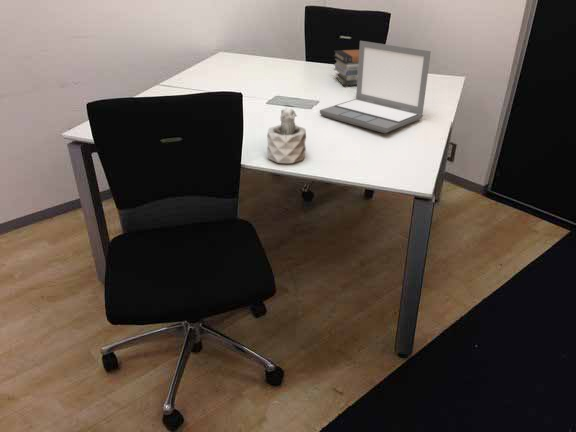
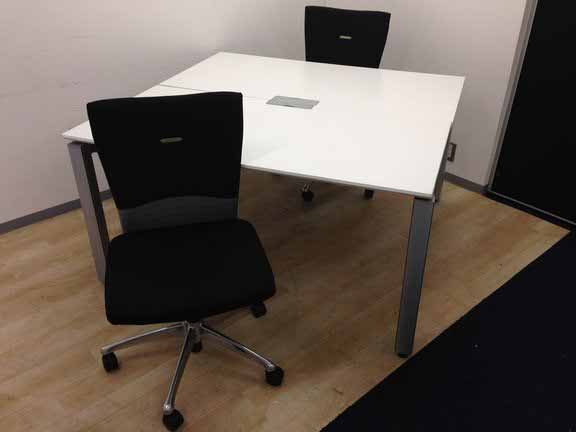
- succulent plant [266,107,307,164]
- book stack [333,49,359,86]
- laptop [319,40,432,134]
